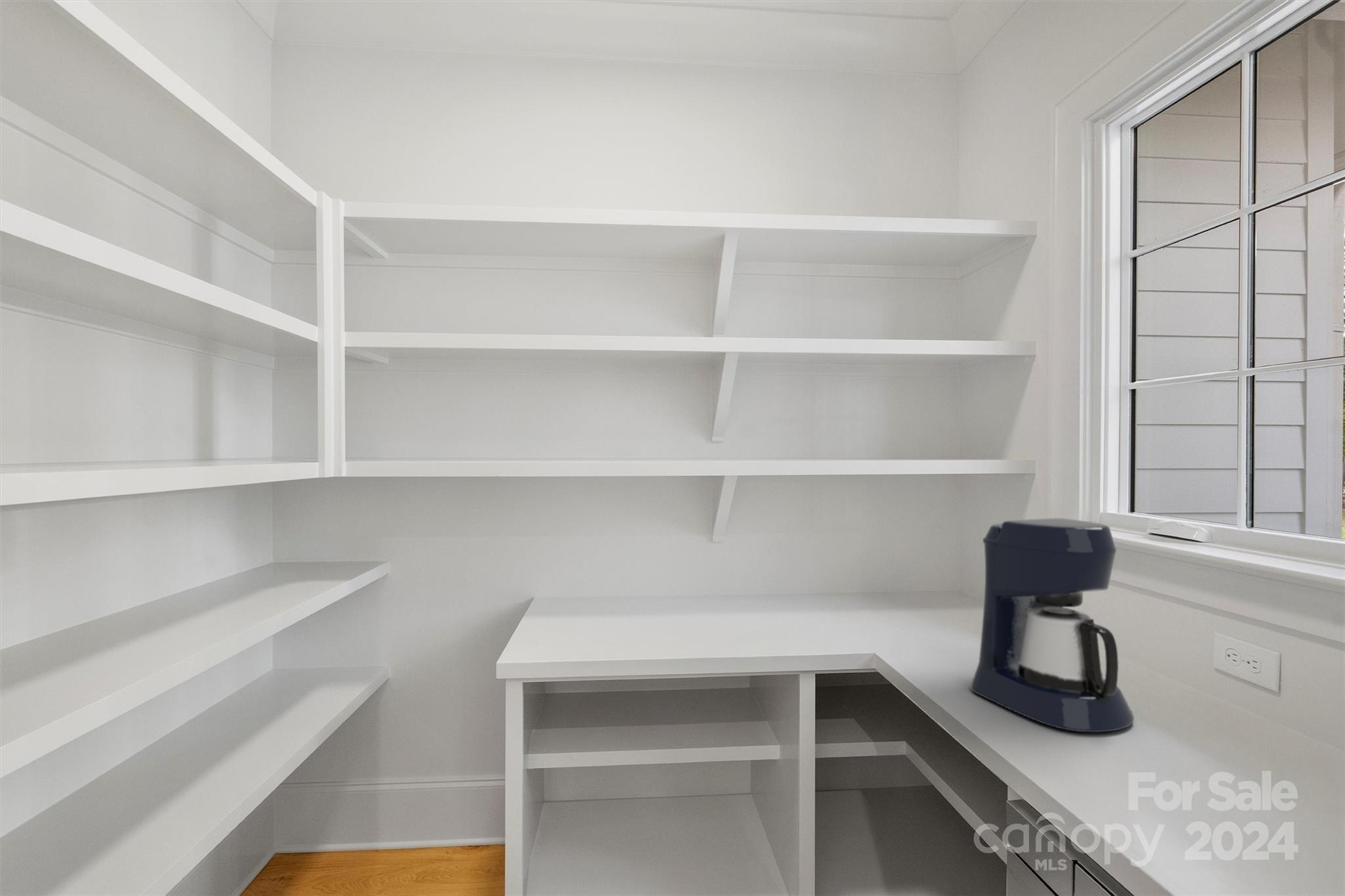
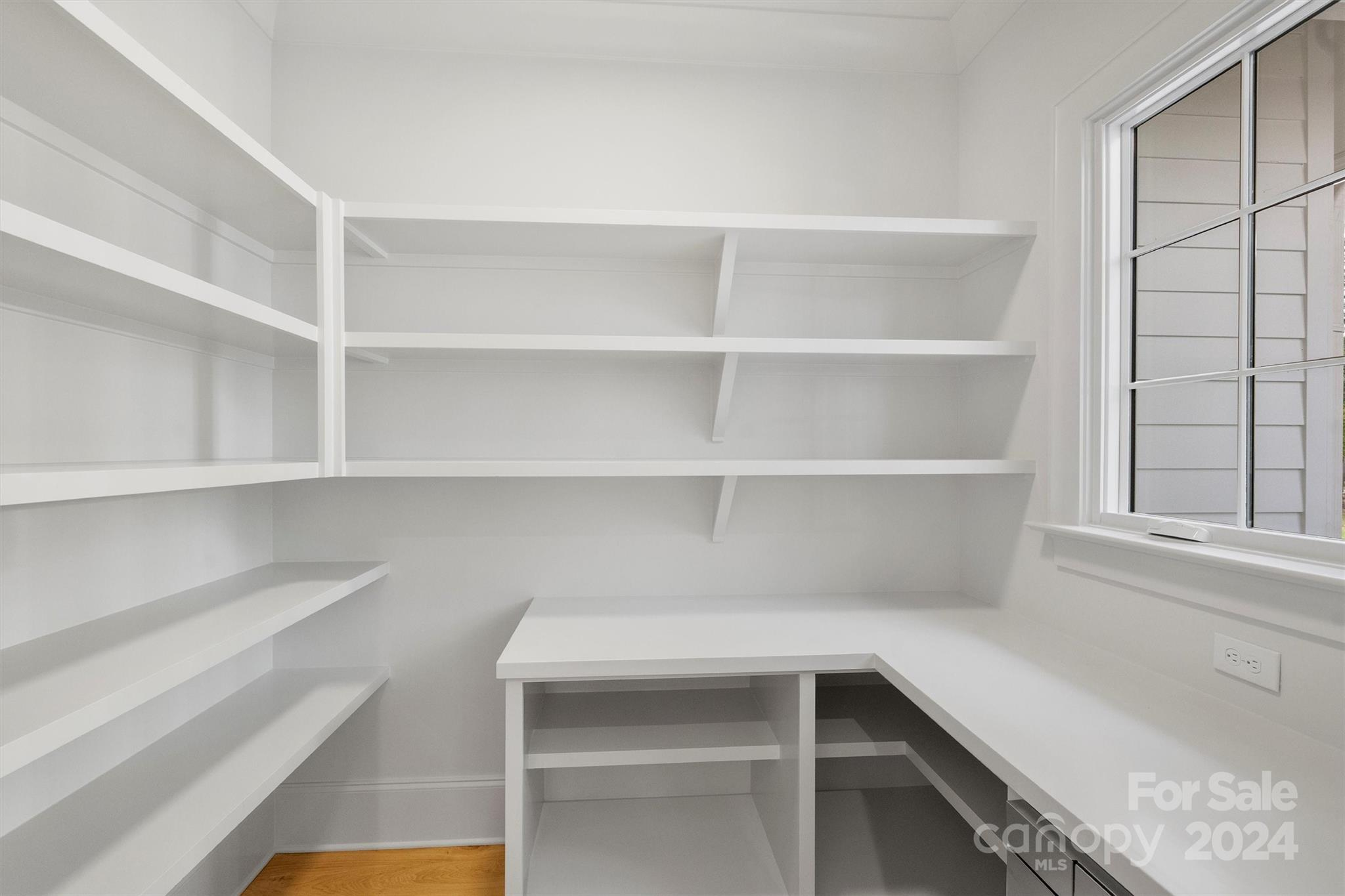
- coffee maker [970,517,1135,733]
